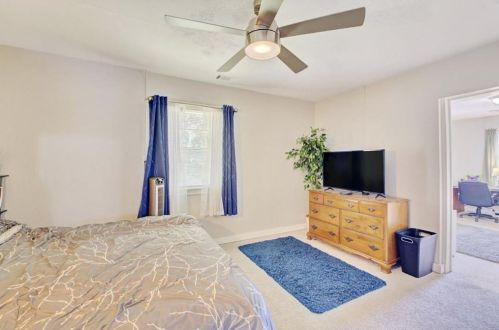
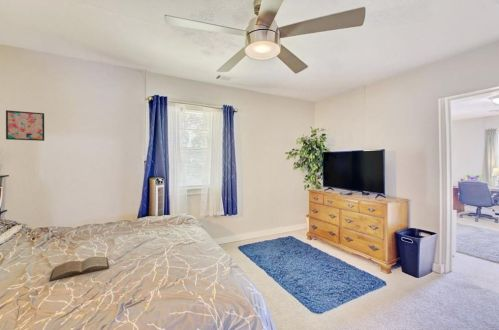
+ book [49,256,110,282]
+ wall art [5,109,45,142]
